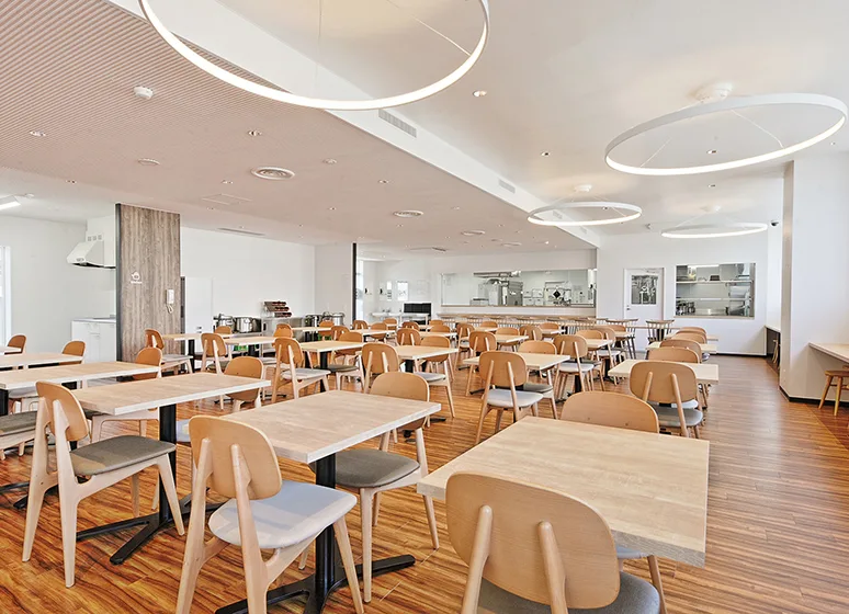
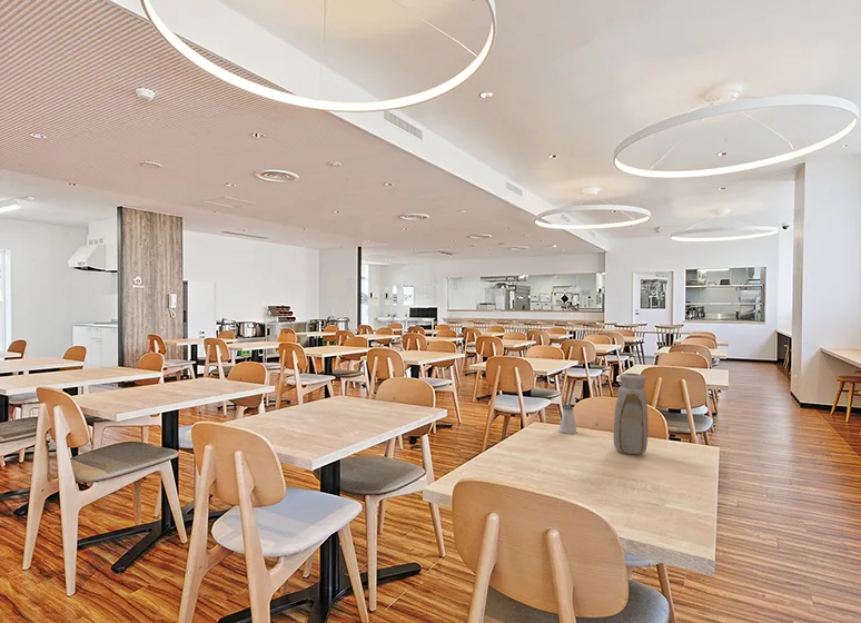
+ vase [613,372,649,455]
+ saltshaker [558,405,577,435]
